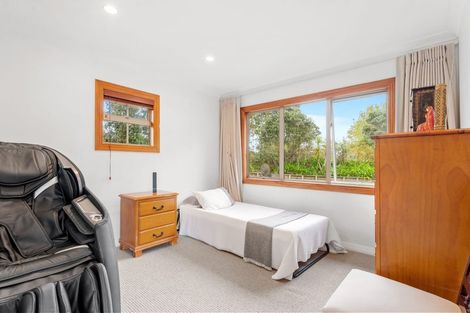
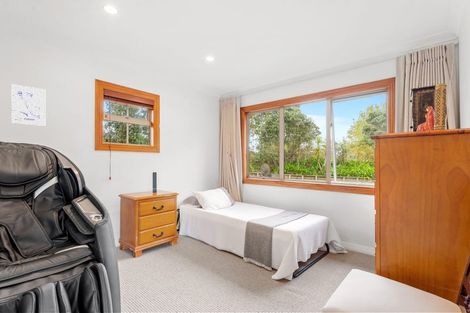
+ wall art [10,83,46,127]
